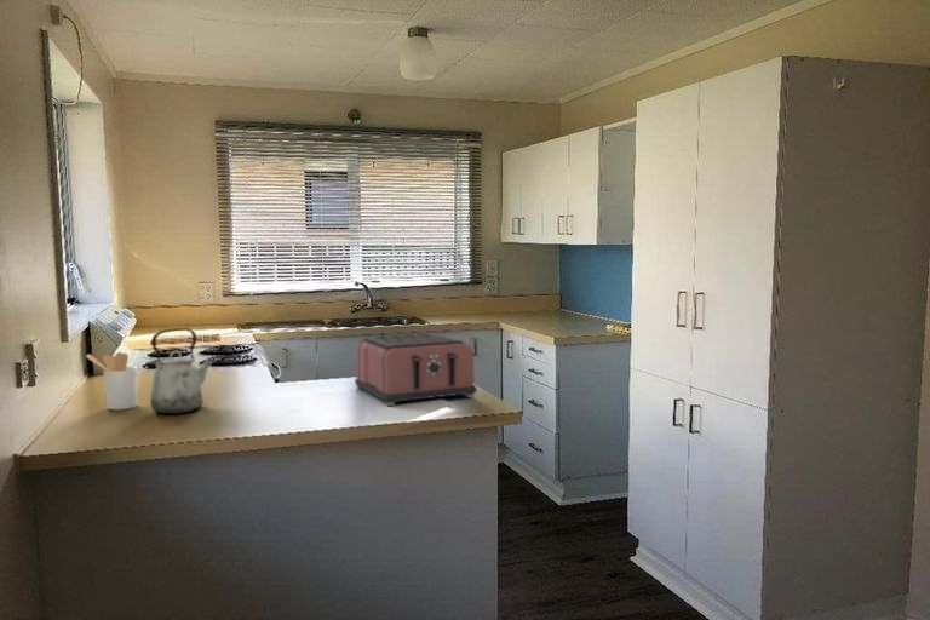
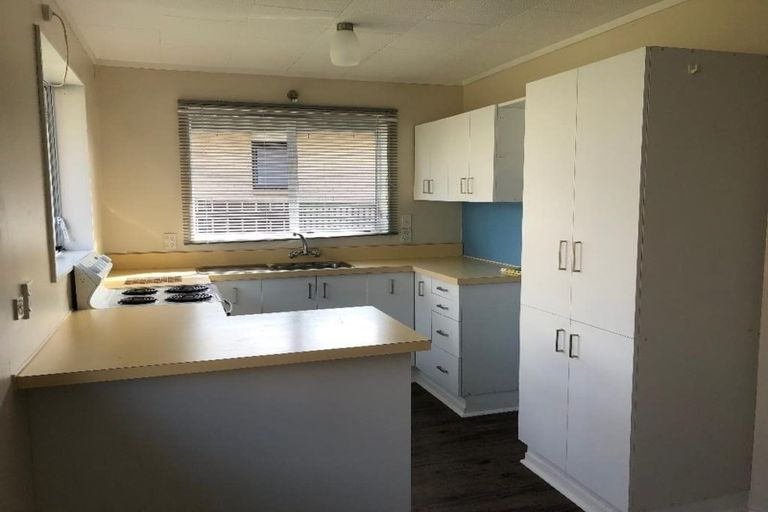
- kettle [150,327,214,415]
- utensil holder [85,351,138,411]
- toaster [354,332,478,407]
